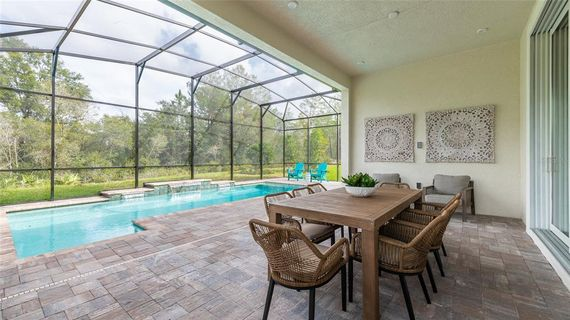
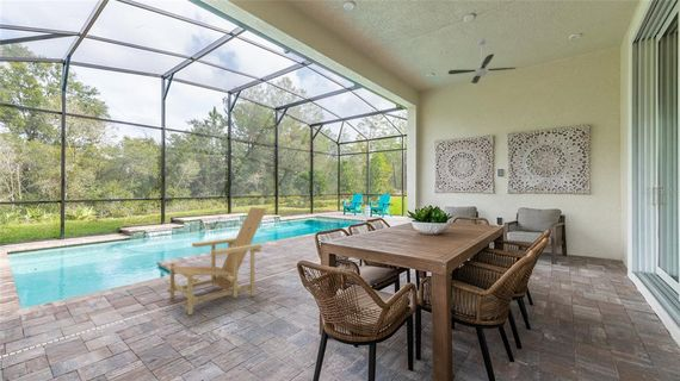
+ lounge chair [166,206,267,316]
+ ceiling fan [447,38,517,85]
